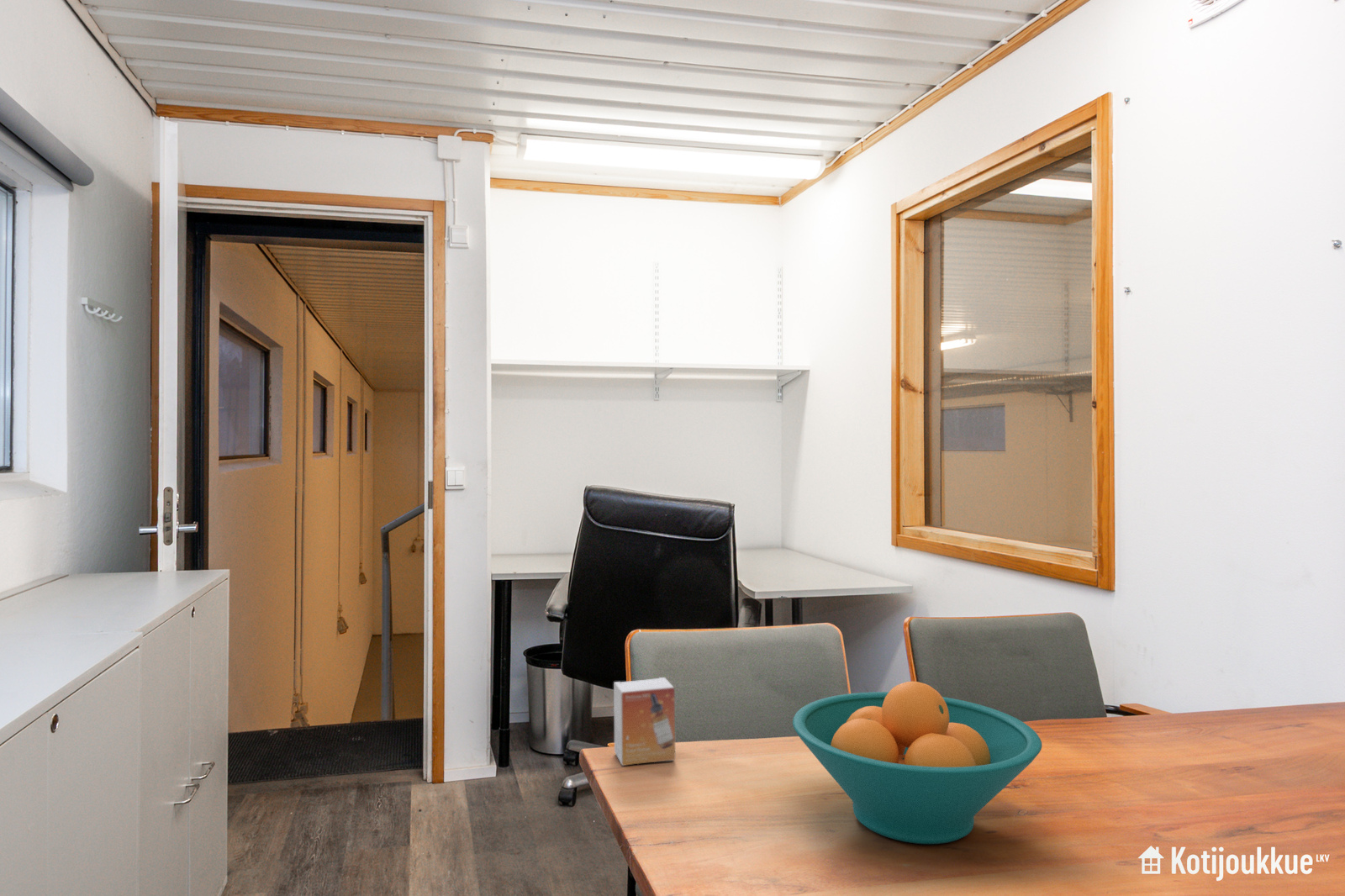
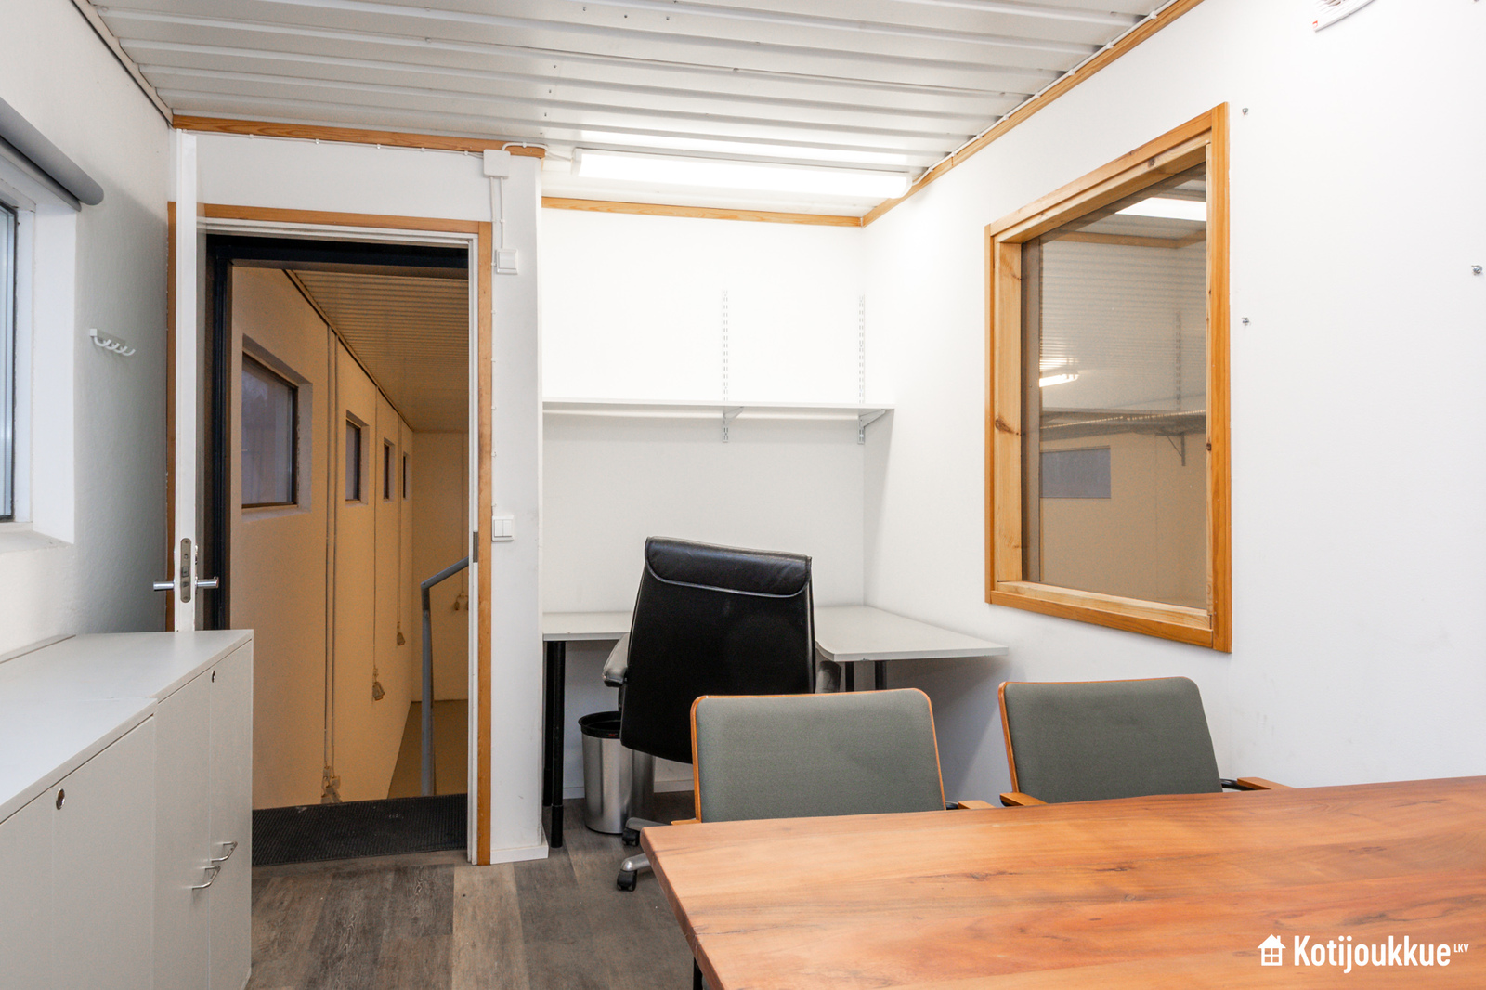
- small box [613,677,676,767]
- fruit bowl [792,681,1042,845]
